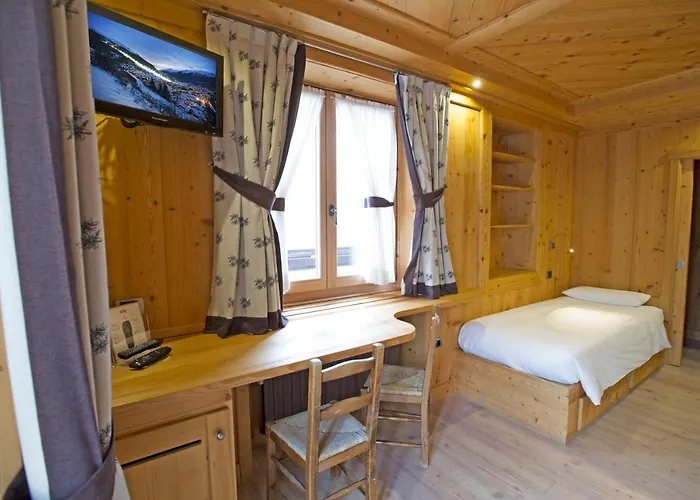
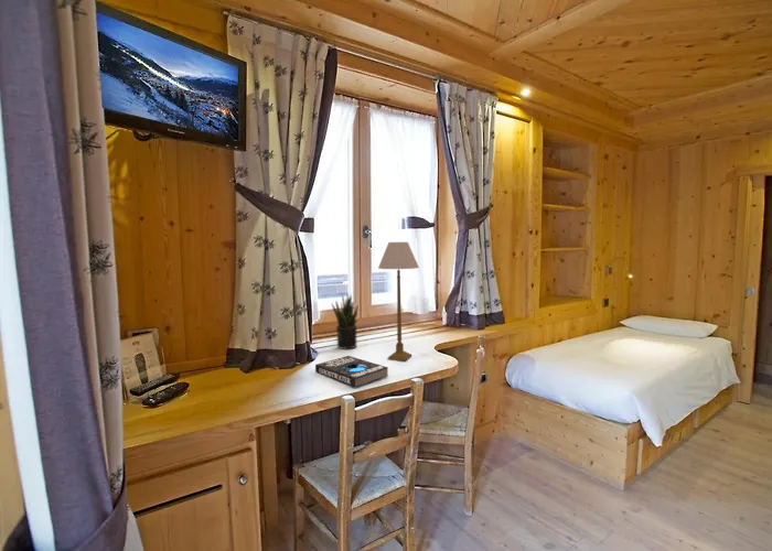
+ book [314,355,389,388]
+ potted plant [331,293,360,349]
+ table lamp [377,241,420,361]
